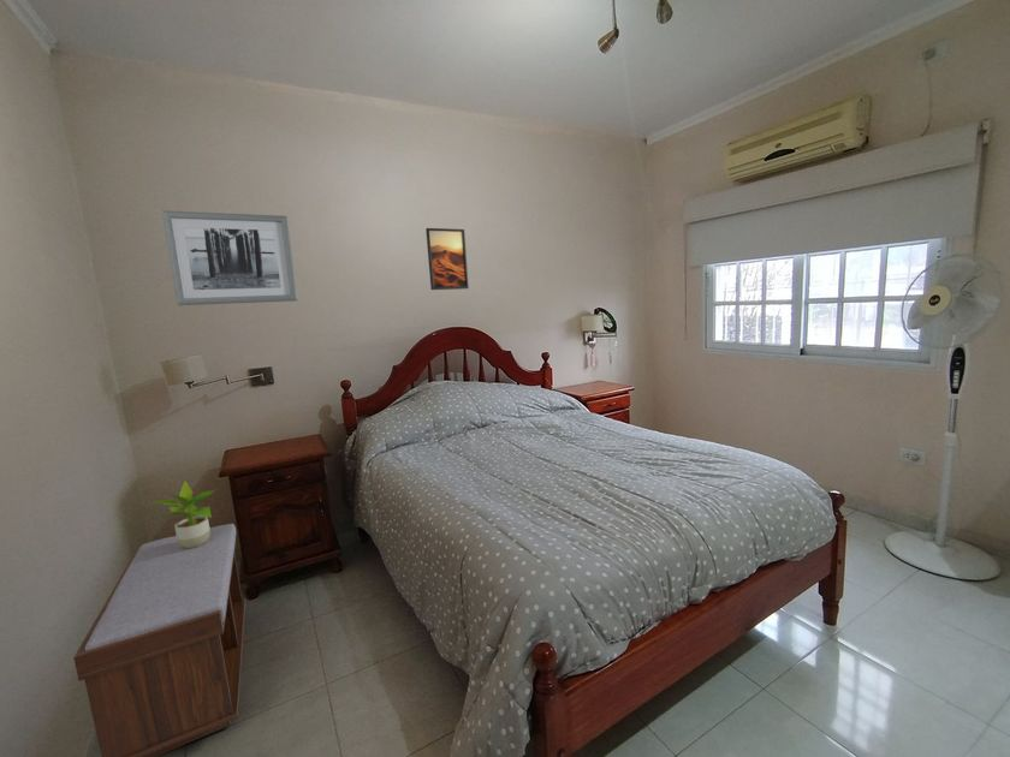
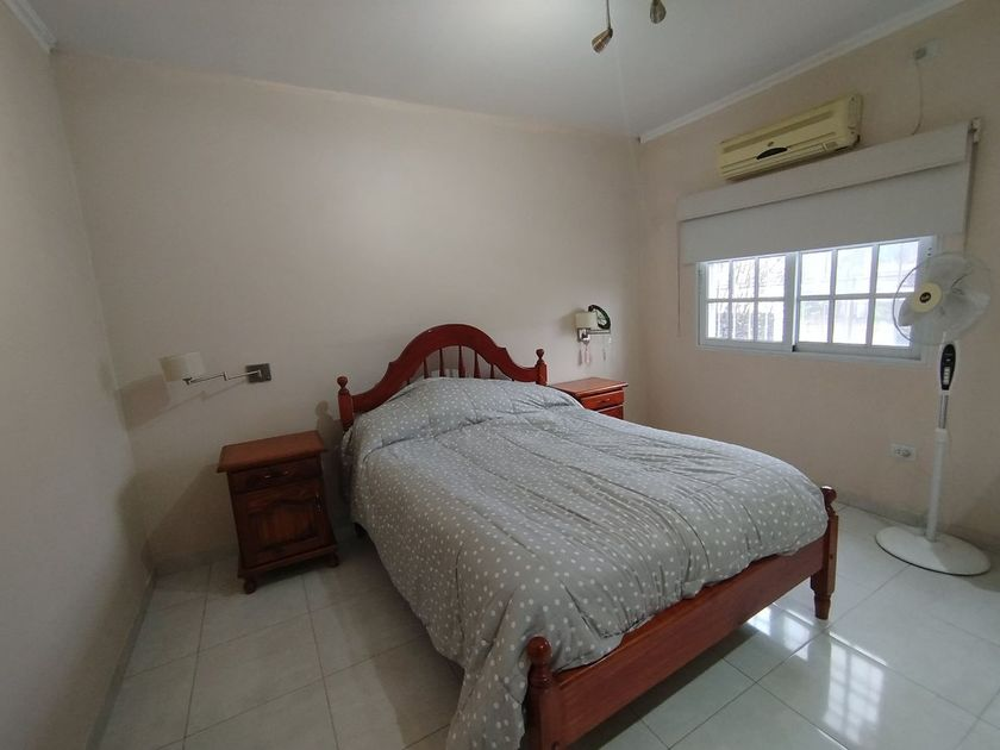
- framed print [424,227,470,291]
- potted plant [152,479,219,548]
- wall art [161,209,299,306]
- bench [72,523,246,757]
